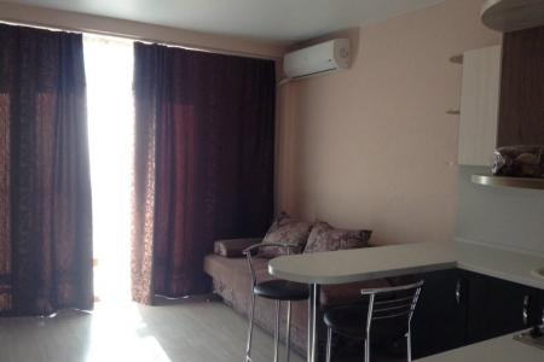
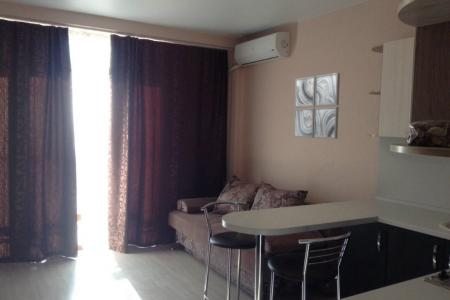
+ wall art [293,72,341,140]
